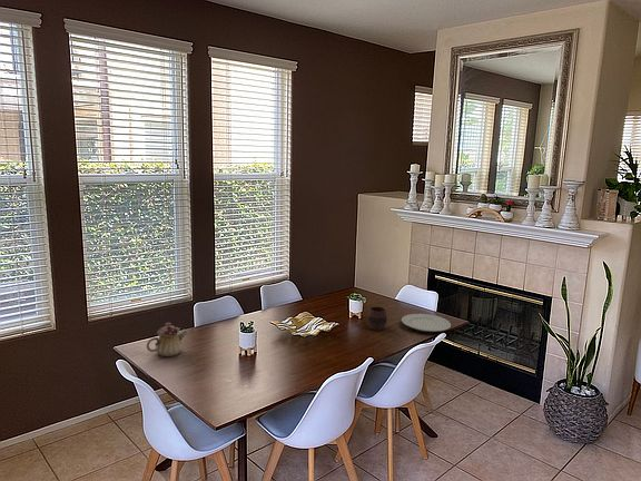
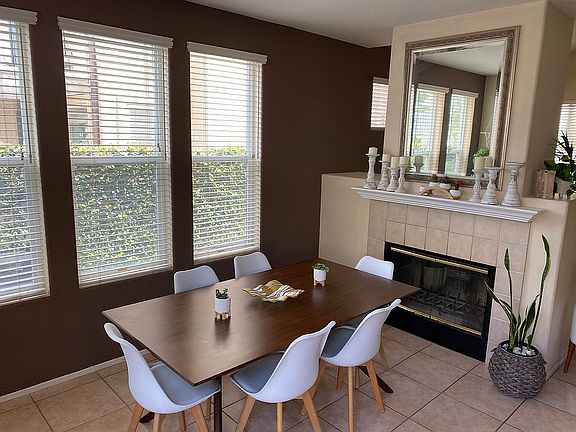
- teapot [146,322,188,357]
- cup [366,306,388,332]
- chinaware [401,313,452,333]
